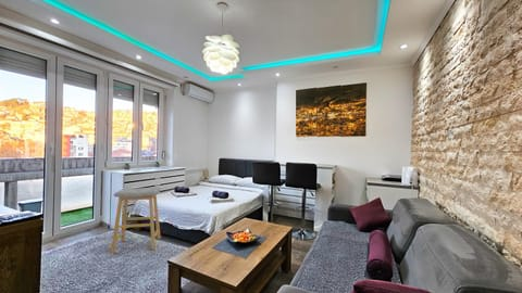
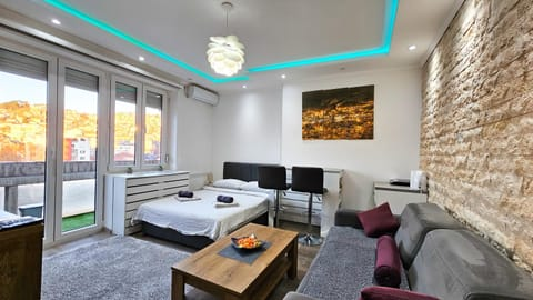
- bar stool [110,186,162,255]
